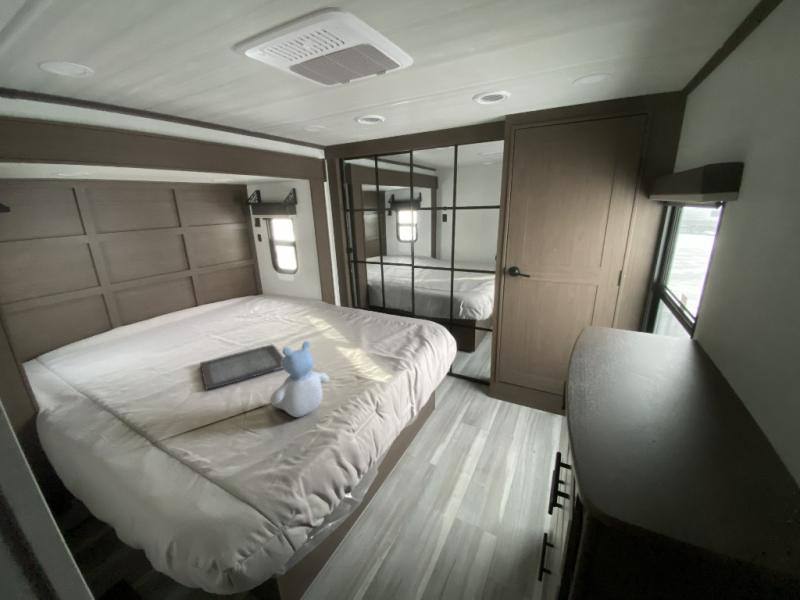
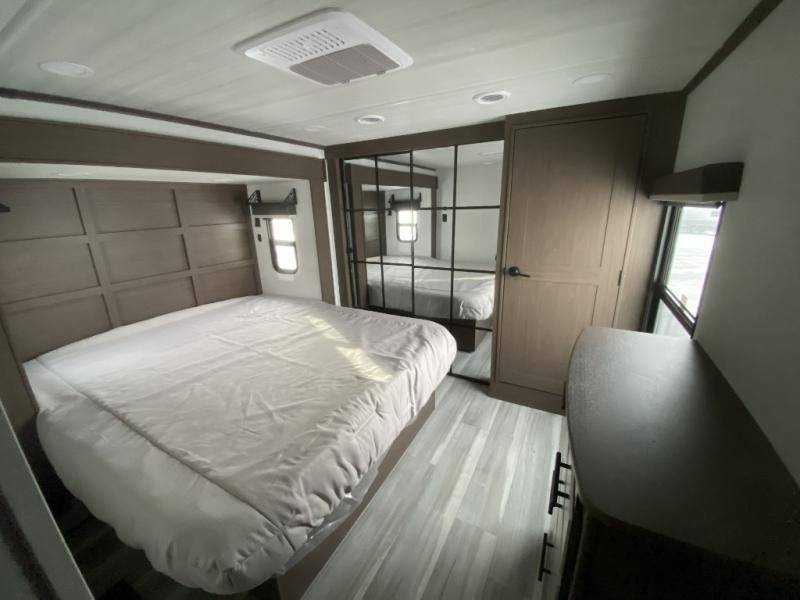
- serving tray [199,343,285,391]
- stuffed bear [269,340,330,418]
